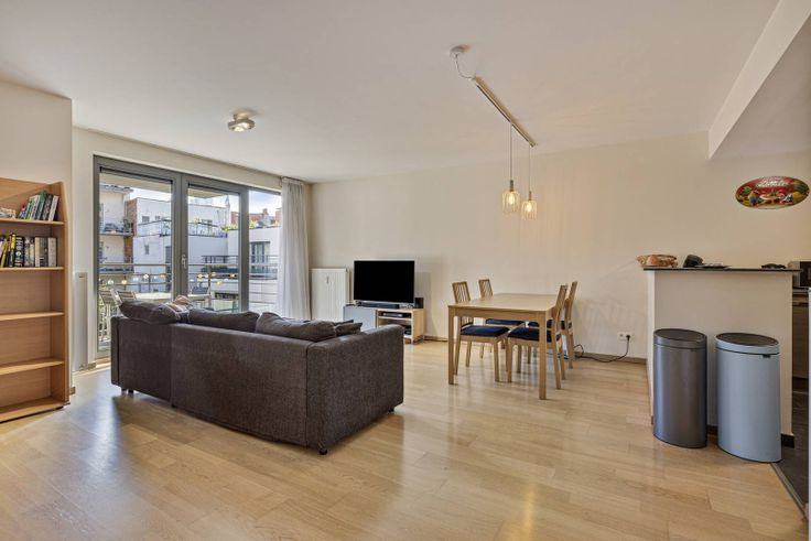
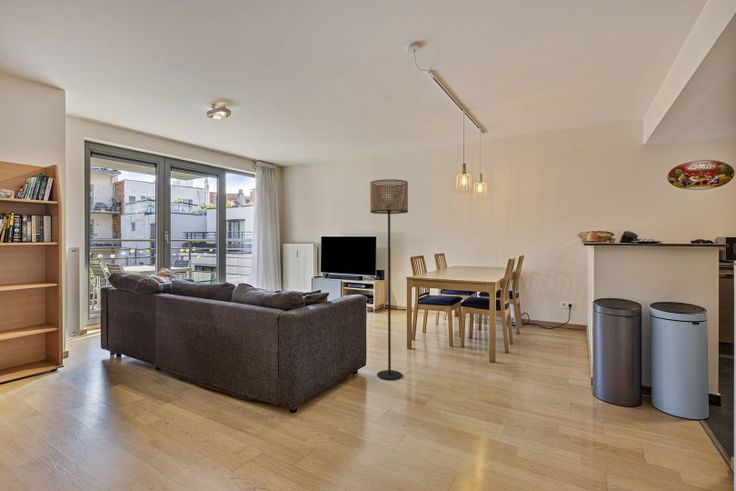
+ floor lamp [369,179,409,381]
